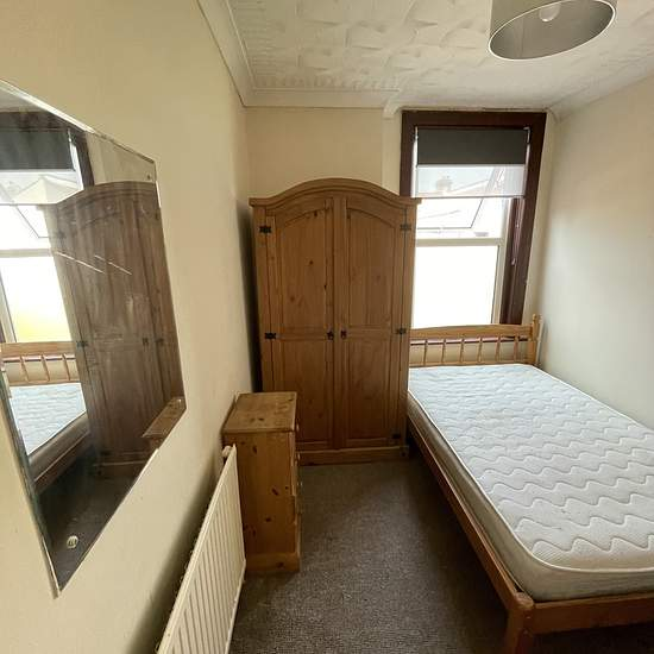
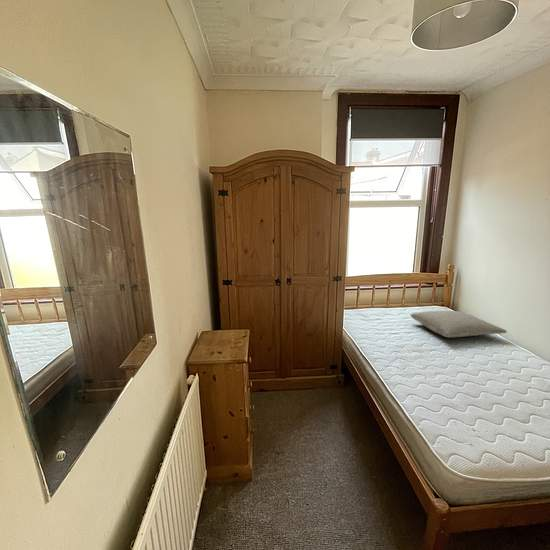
+ pillow [409,310,508,338]
